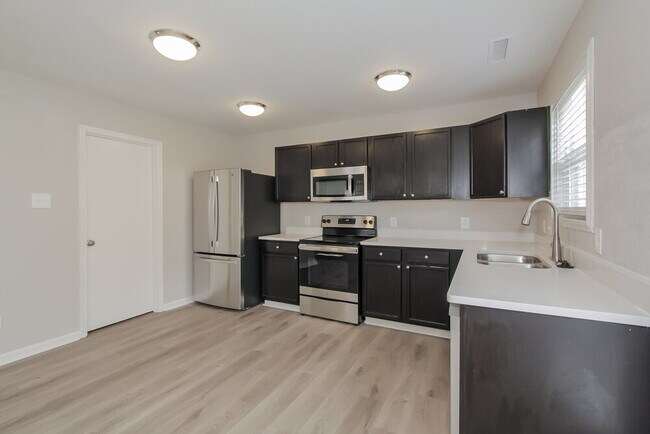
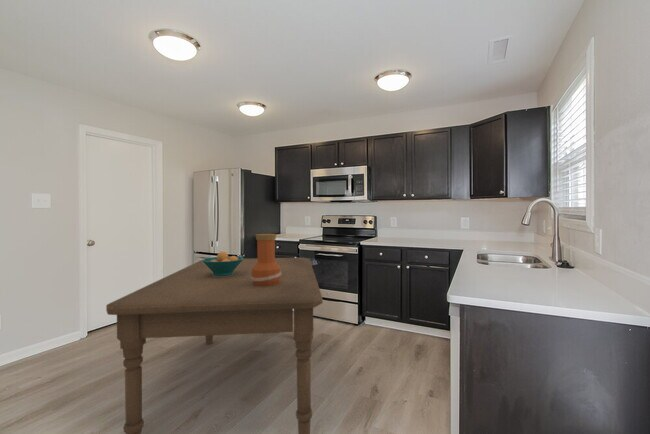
+ dining table [105,257,323,434]
+ vase [251,233,281,286]
+ fruit bowl [201,251,245,276]
